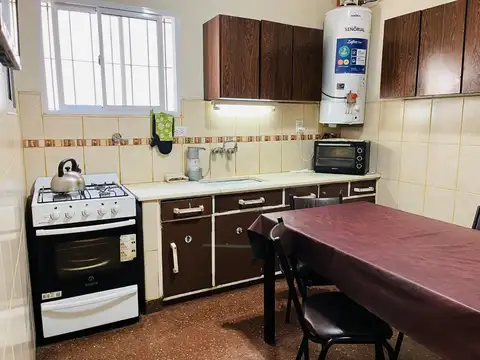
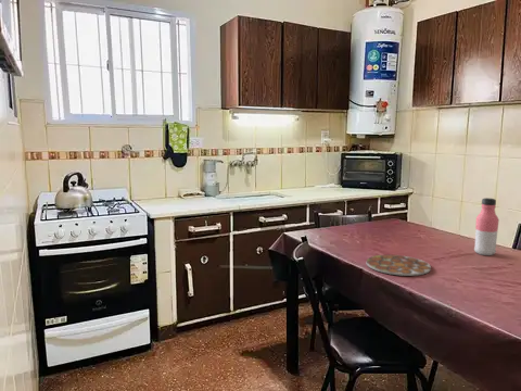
+ water bottle [473,197,500,256]
+ plate [366,254,432,277]
